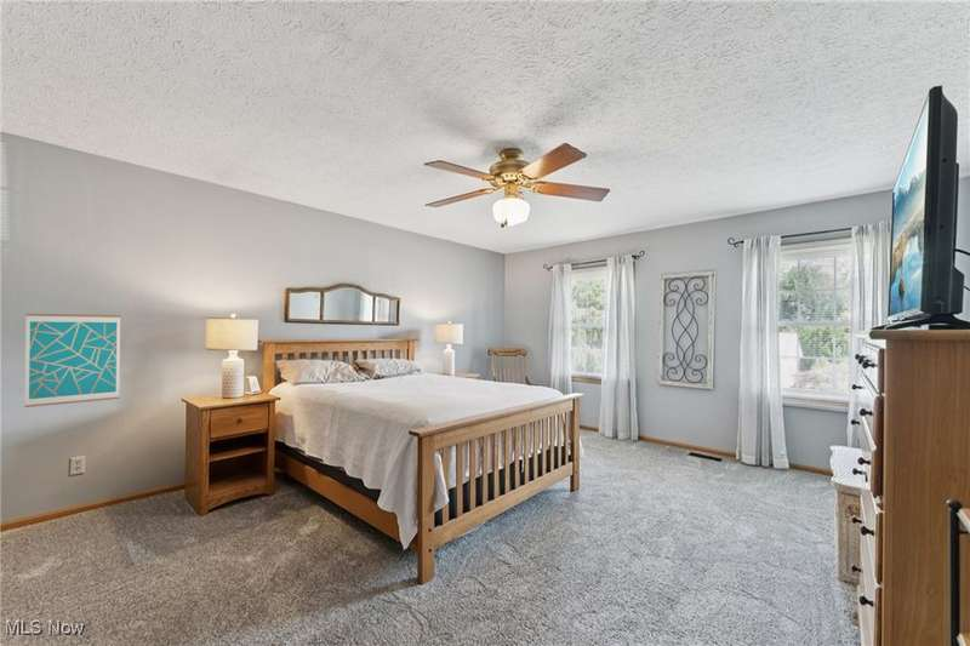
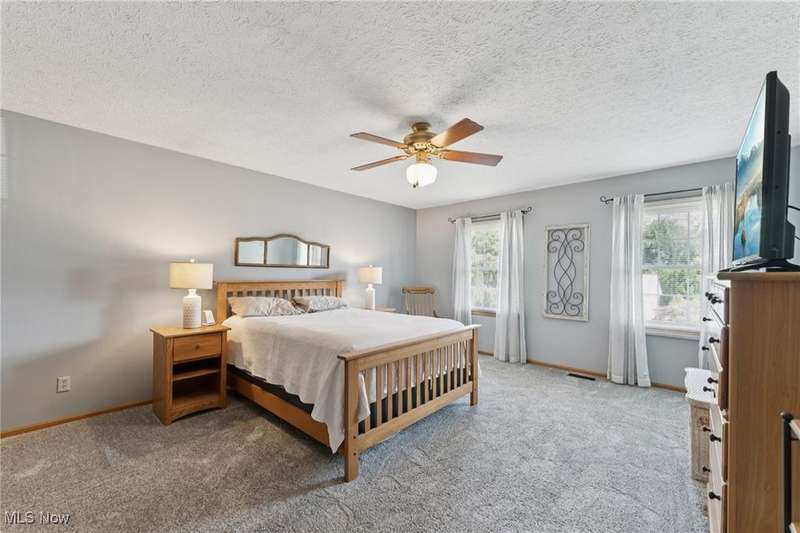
- wall art [23,313,121,408]
